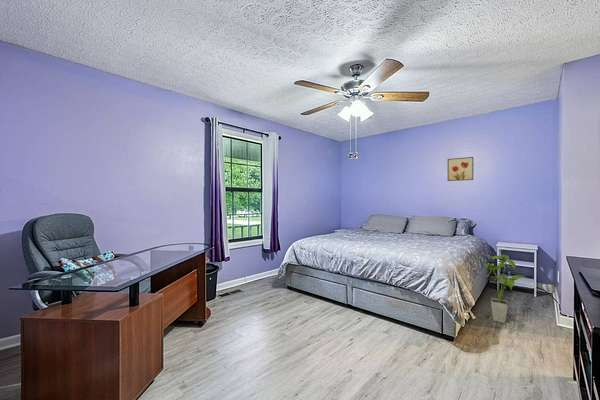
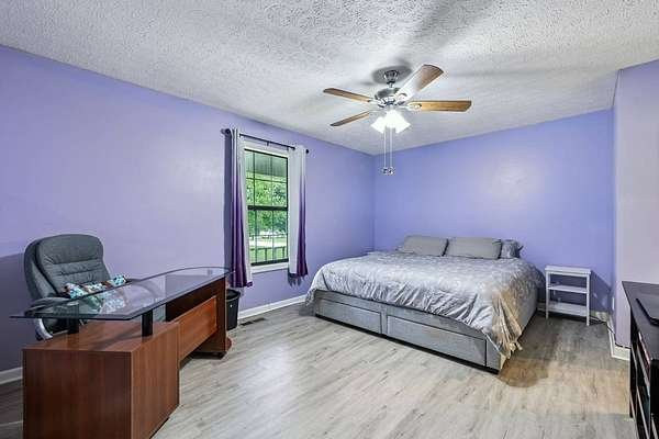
- wall art [447,156,474,182]
- house plant [483,254,529,324]
